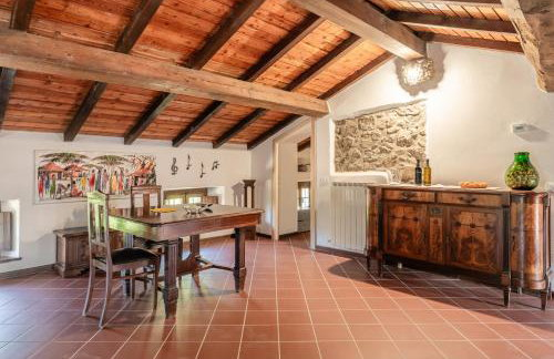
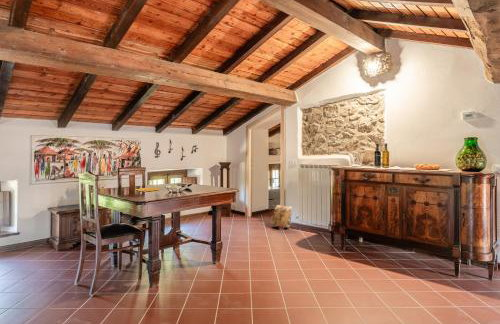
+ backpack [270,204,293,231]
